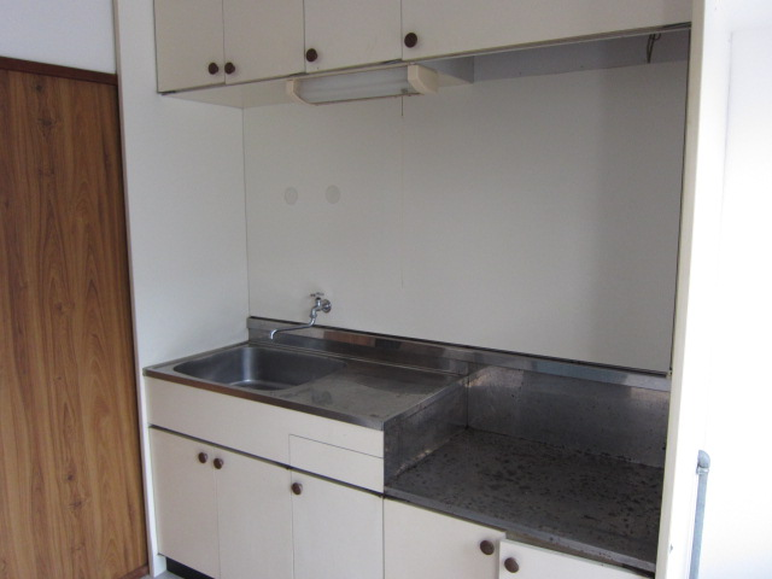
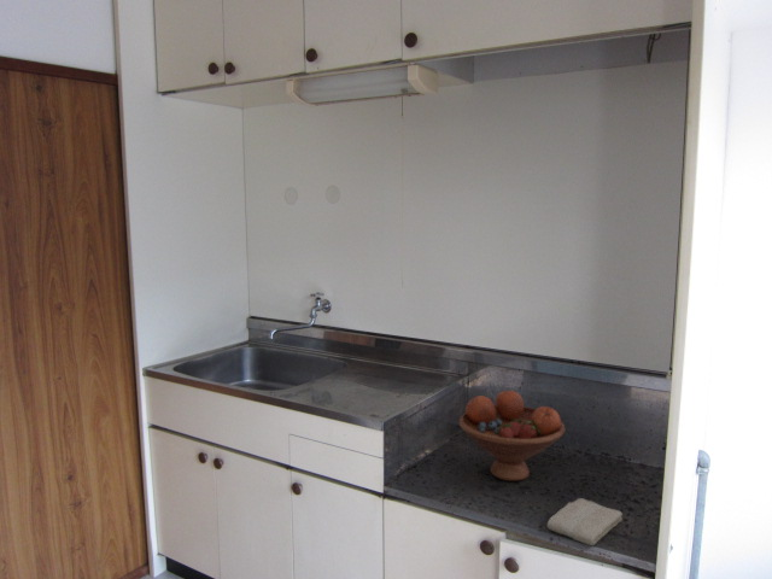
+ fruit bowl [458,390,566,482]
+ washcloth [545,497,624,546]
